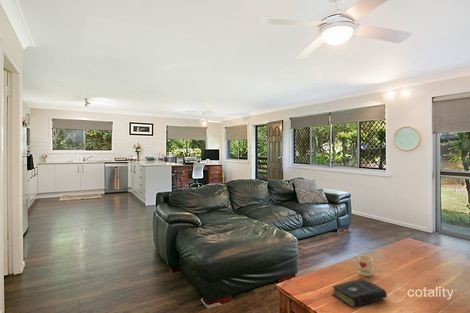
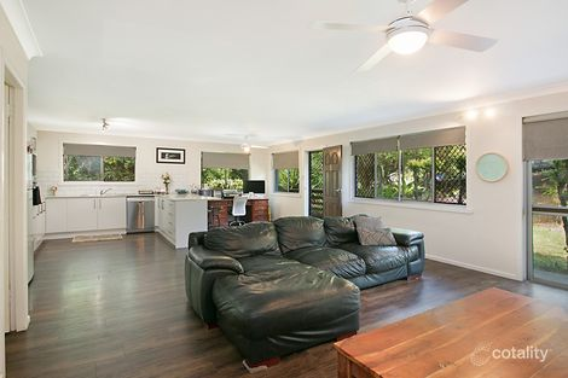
- mug [357,255,377,277]
- book [331,277,388,309]
